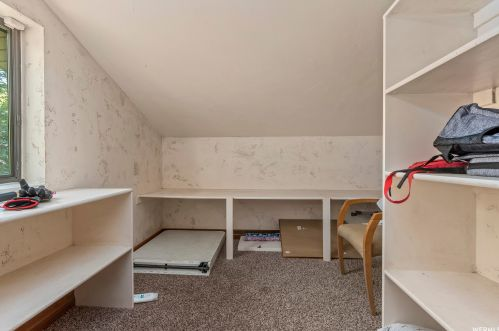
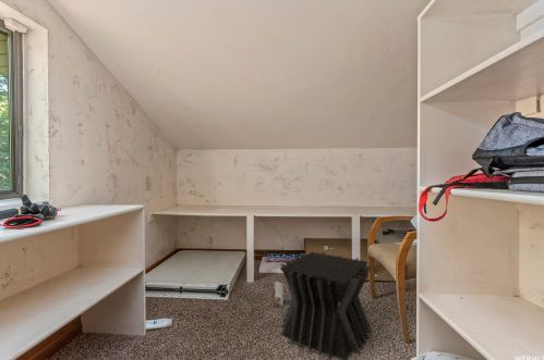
+ side table [273,251,374,360]
